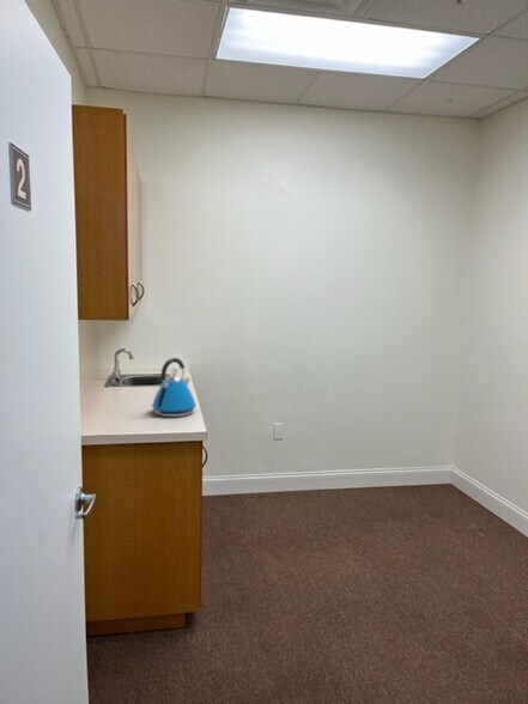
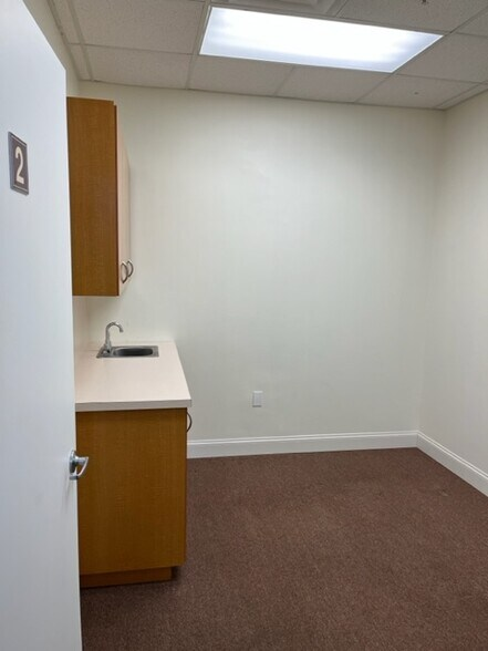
- kettle [151,357,198,418]
